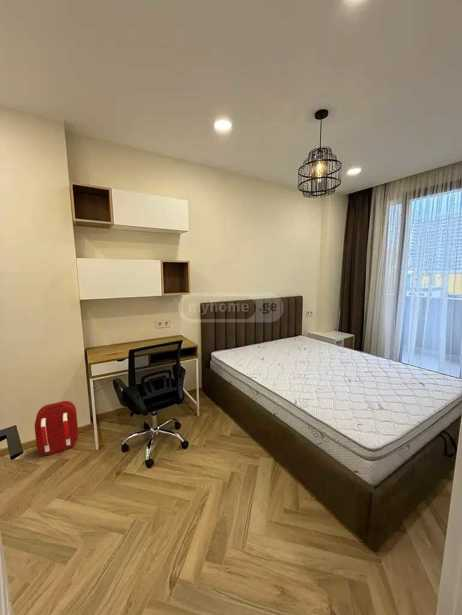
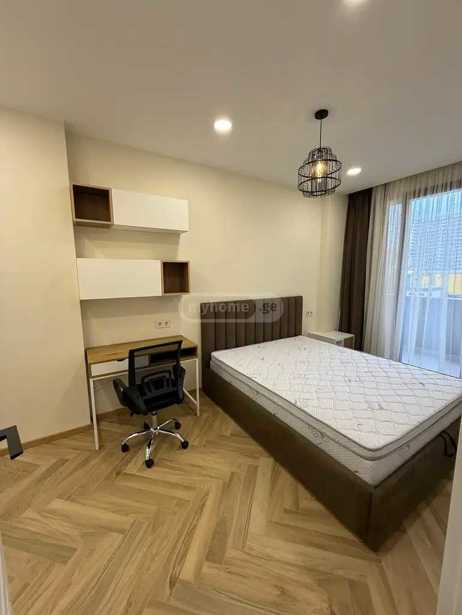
- backpack [34,400,79,456]
